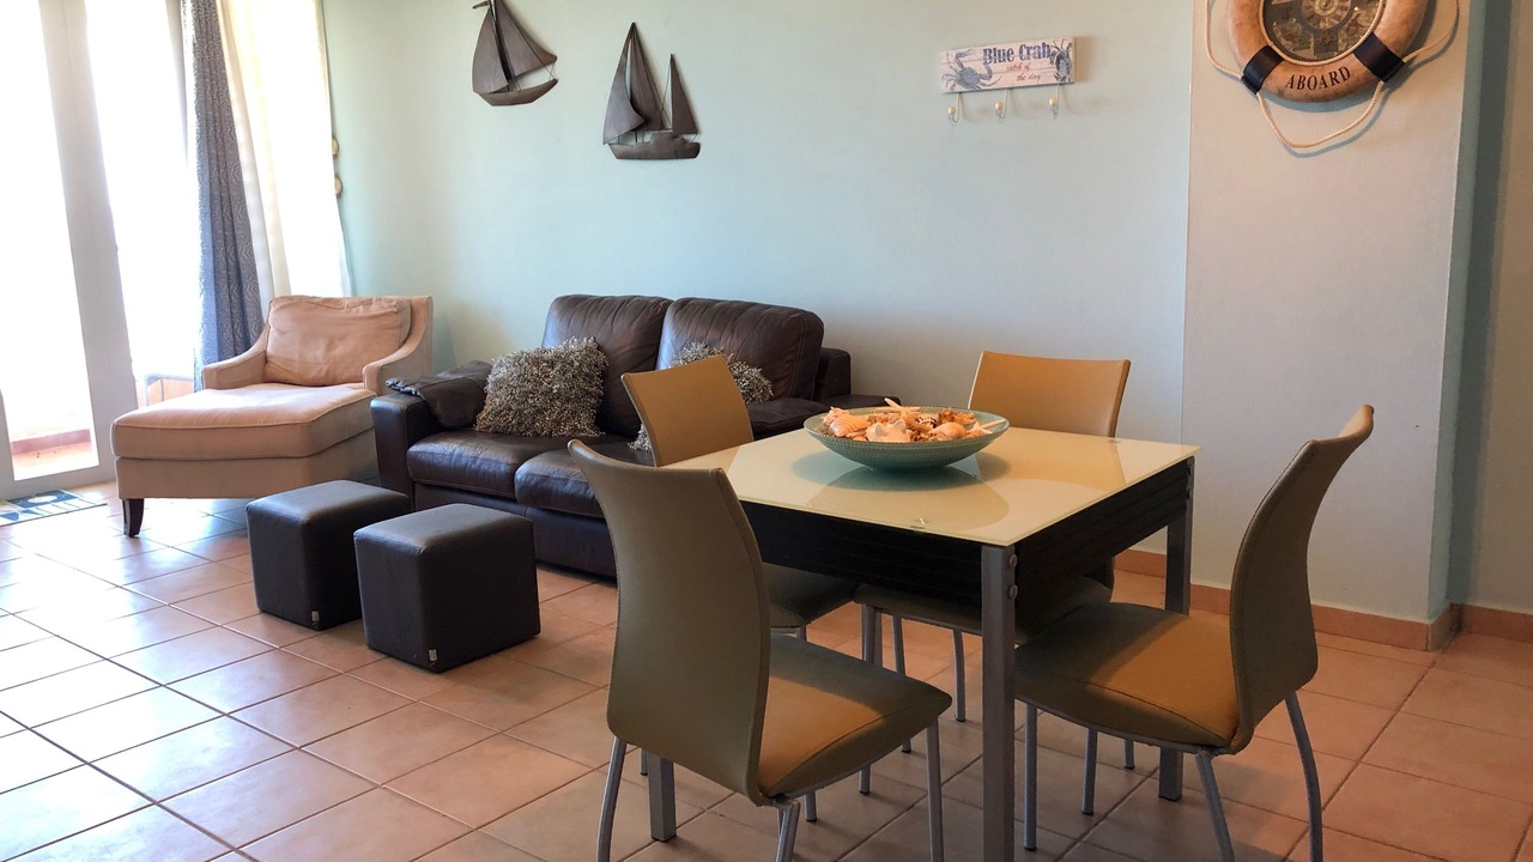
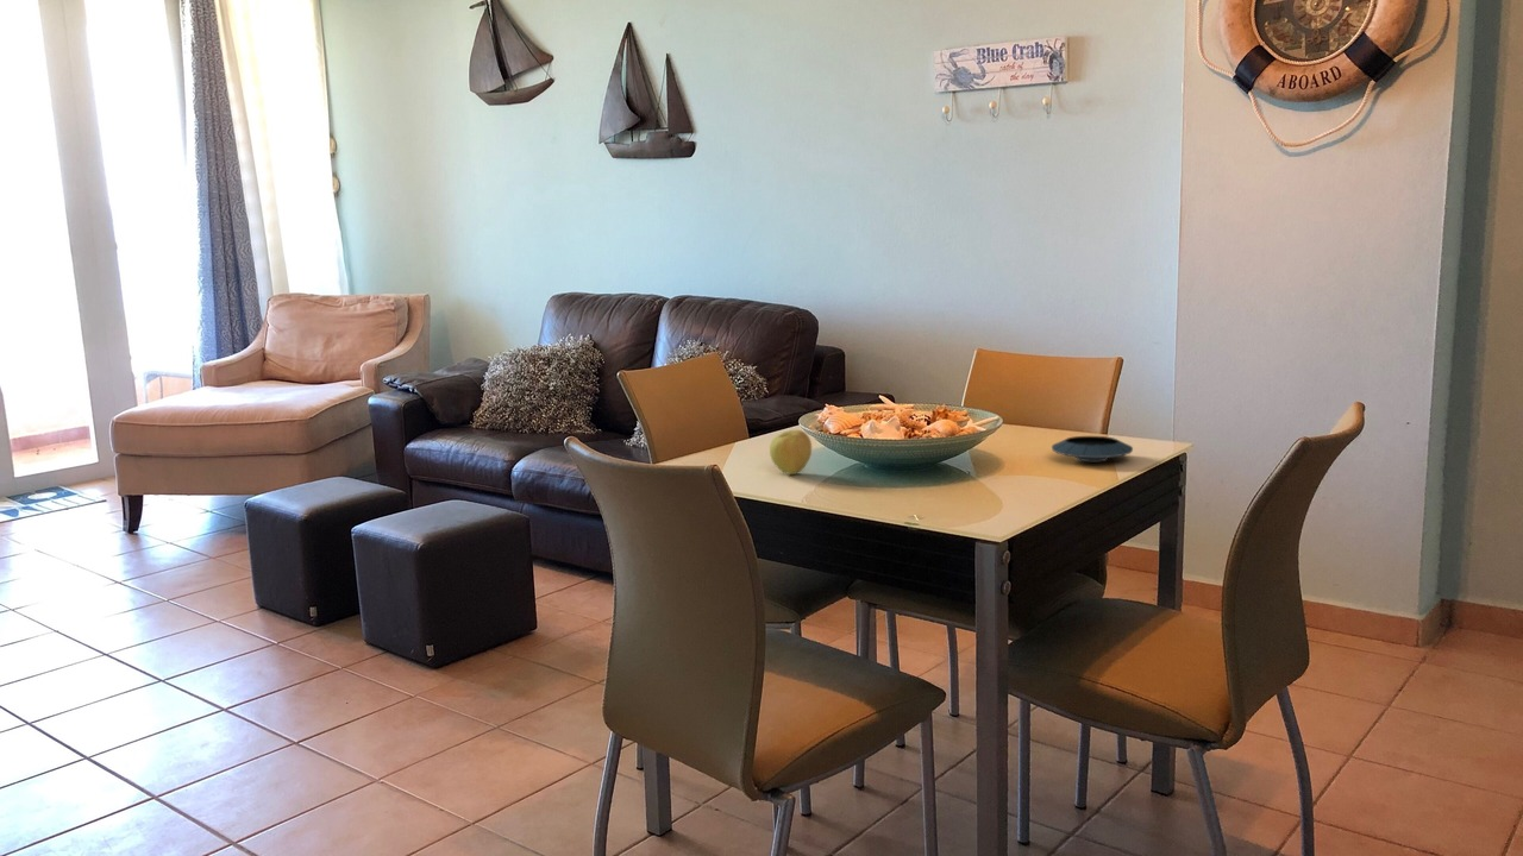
+ saucer [1051,435,1134,462]
+ apple [769,429,813,476]
